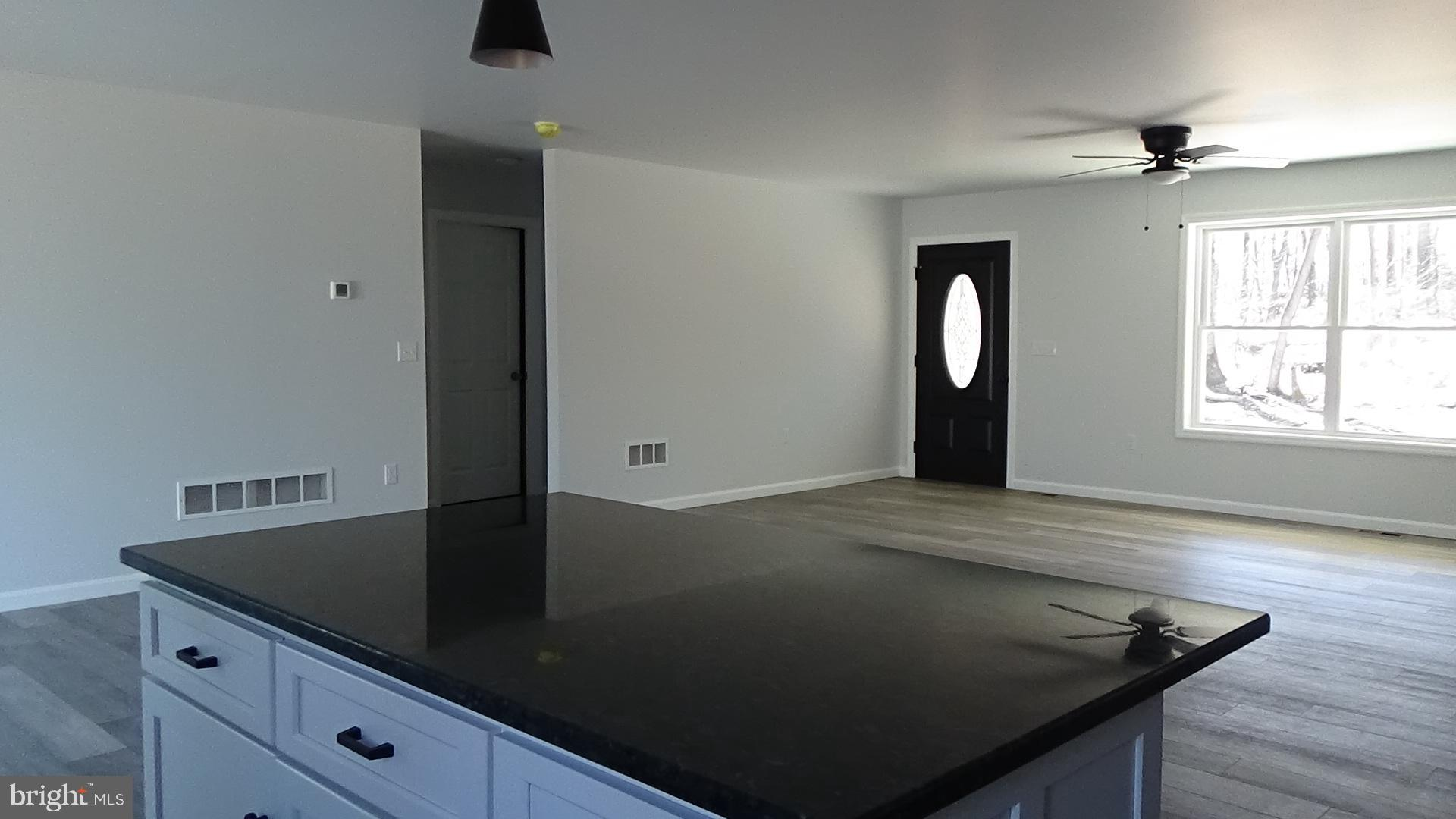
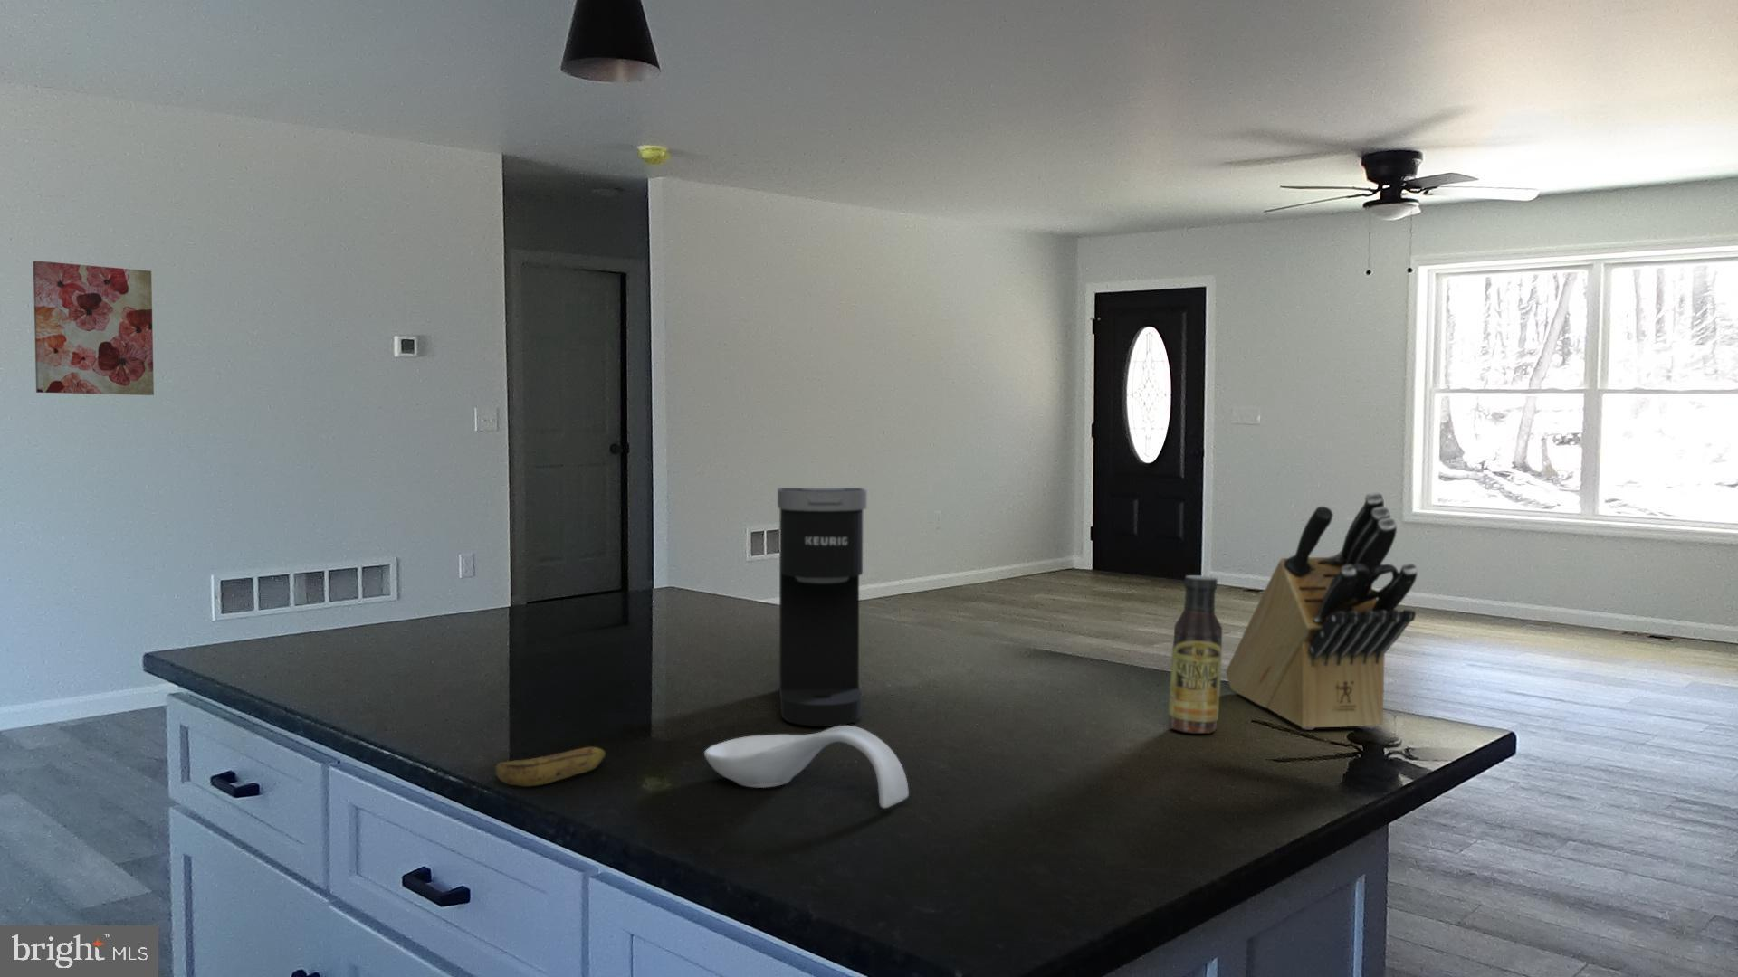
+ banana [493,747,606,787]
+ wall art [32,260,155,396]
+ sauce bottle [1167,575,1224,735]
+ knife block [1225,491,1418,731]
+ spoon rest [703,724,910,809]
+ coffee maker [777,487,867,728]
